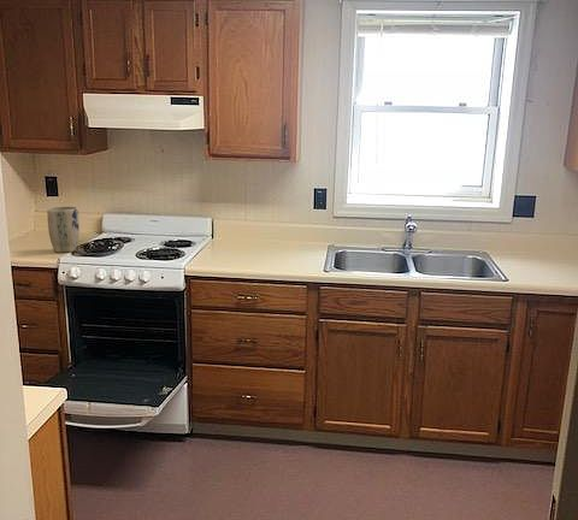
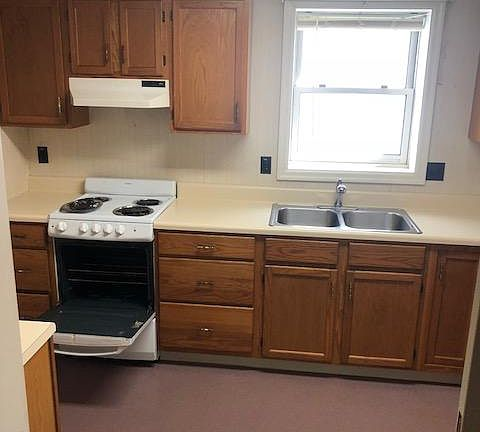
- plant pot [46,205,81,254]
